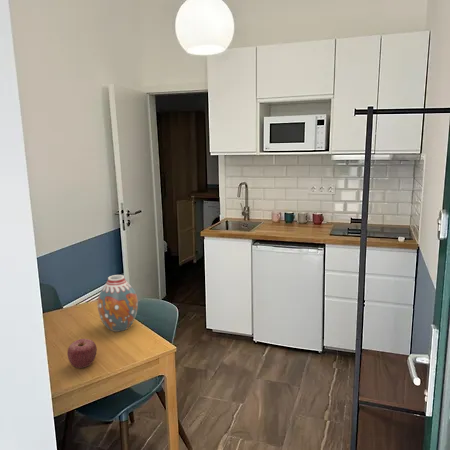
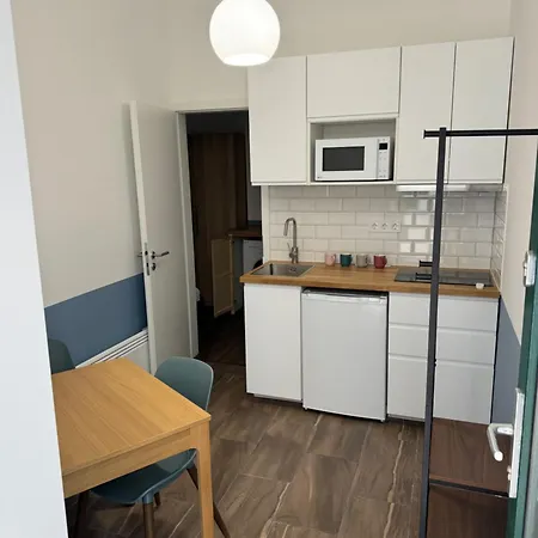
- apple [66,338,98,369]
- vase [96,274,139,333]
